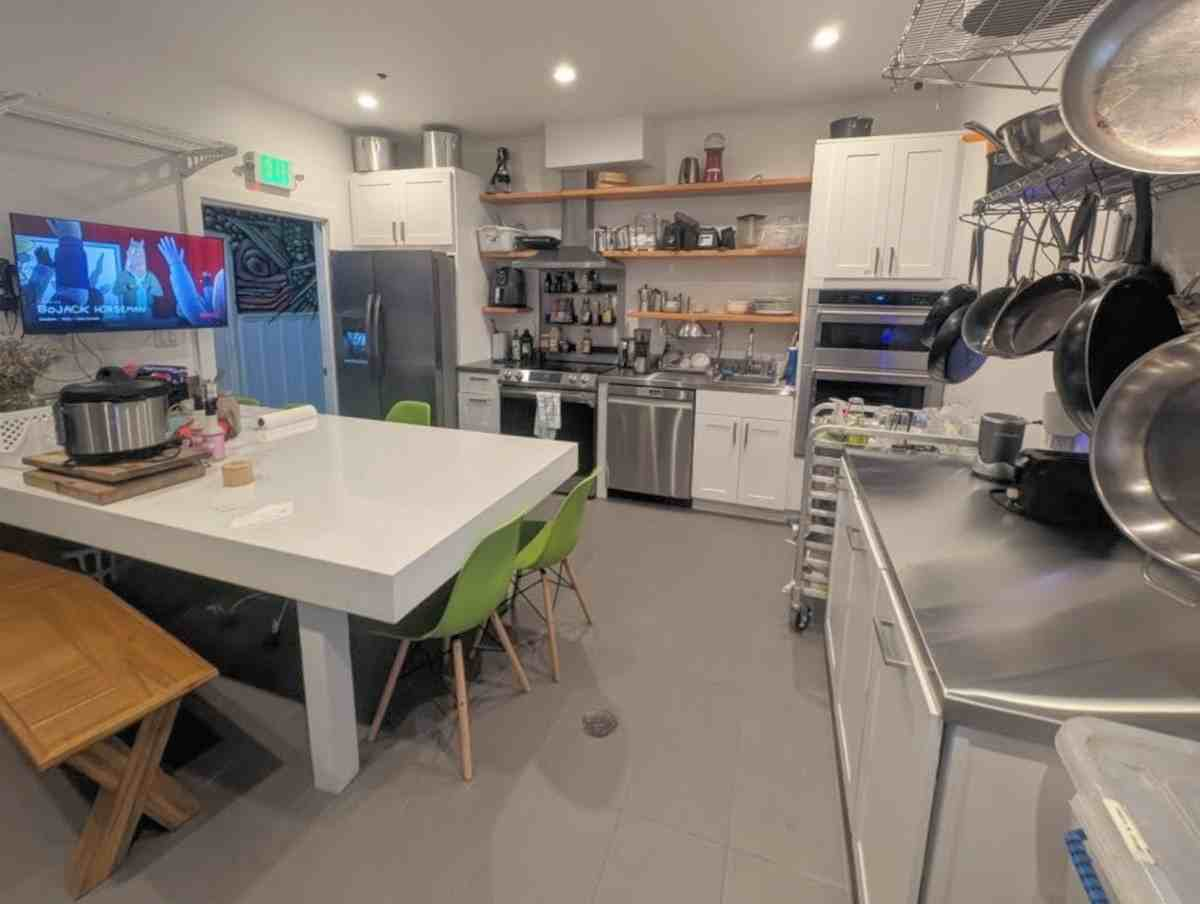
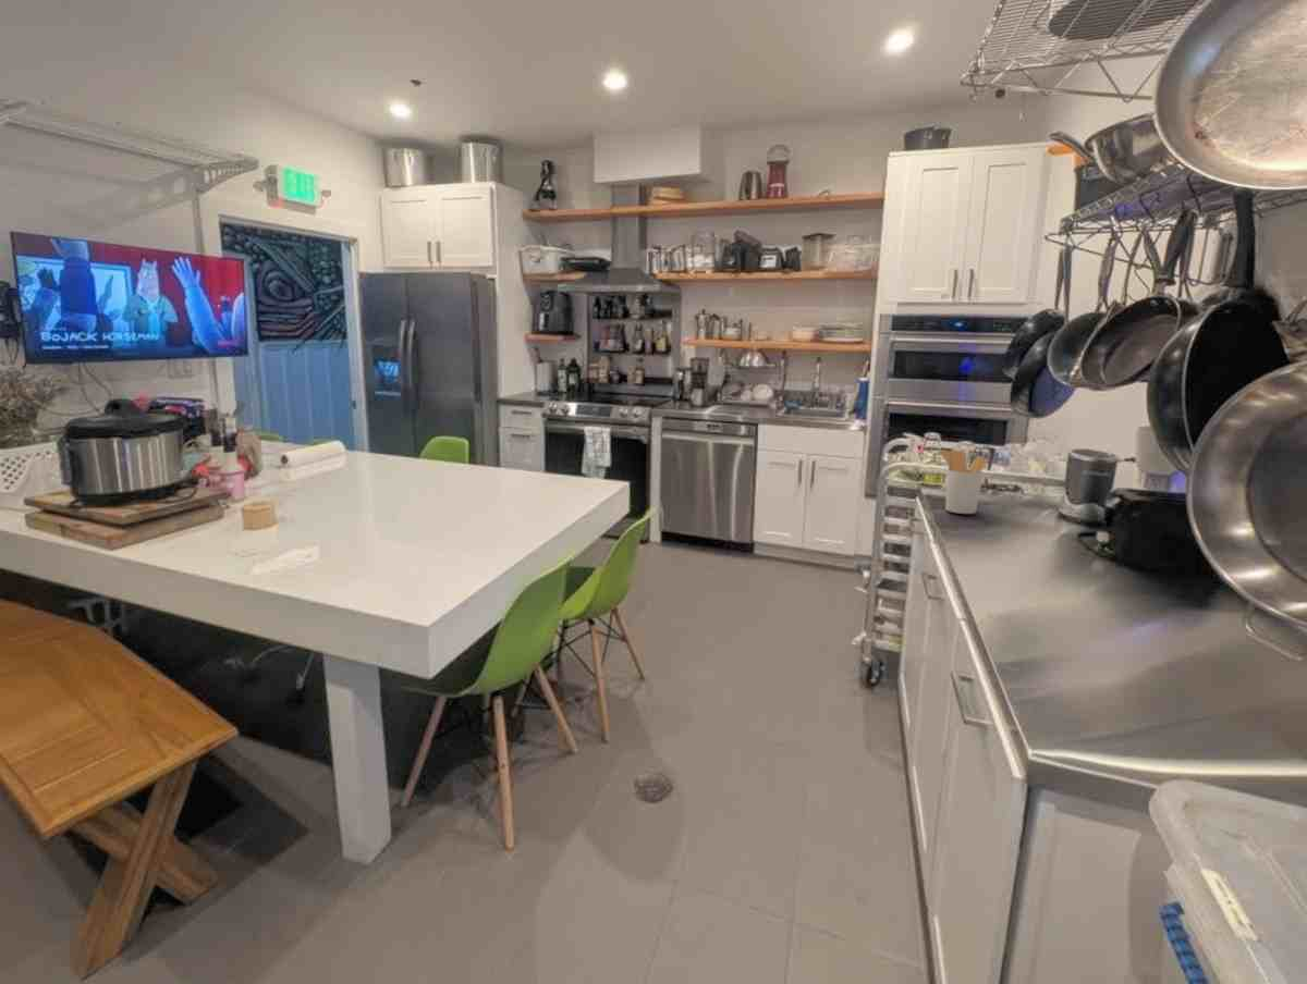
+ utensil holder [939,448,989,515]
